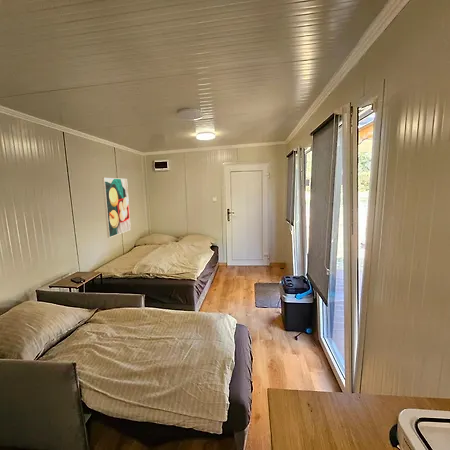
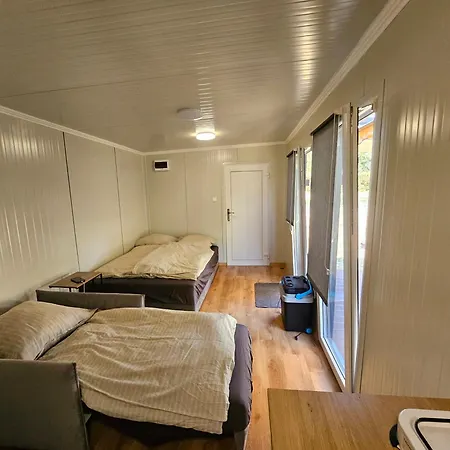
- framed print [101,177,132,238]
